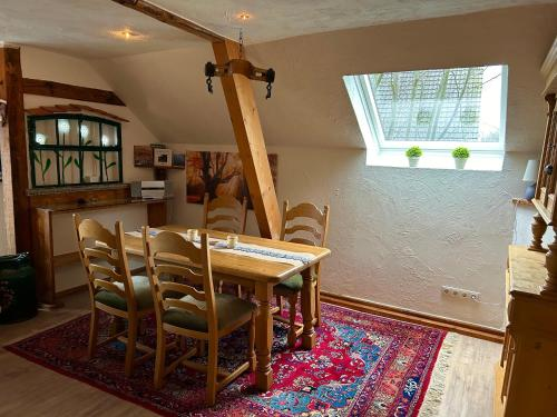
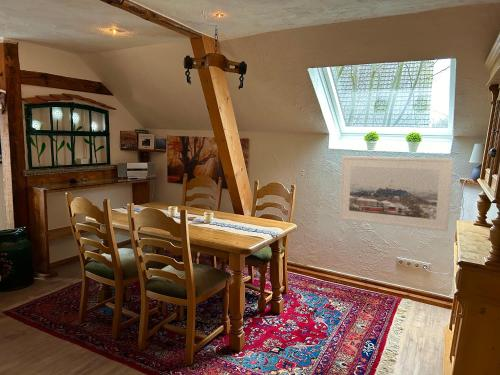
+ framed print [338,155,454,232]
